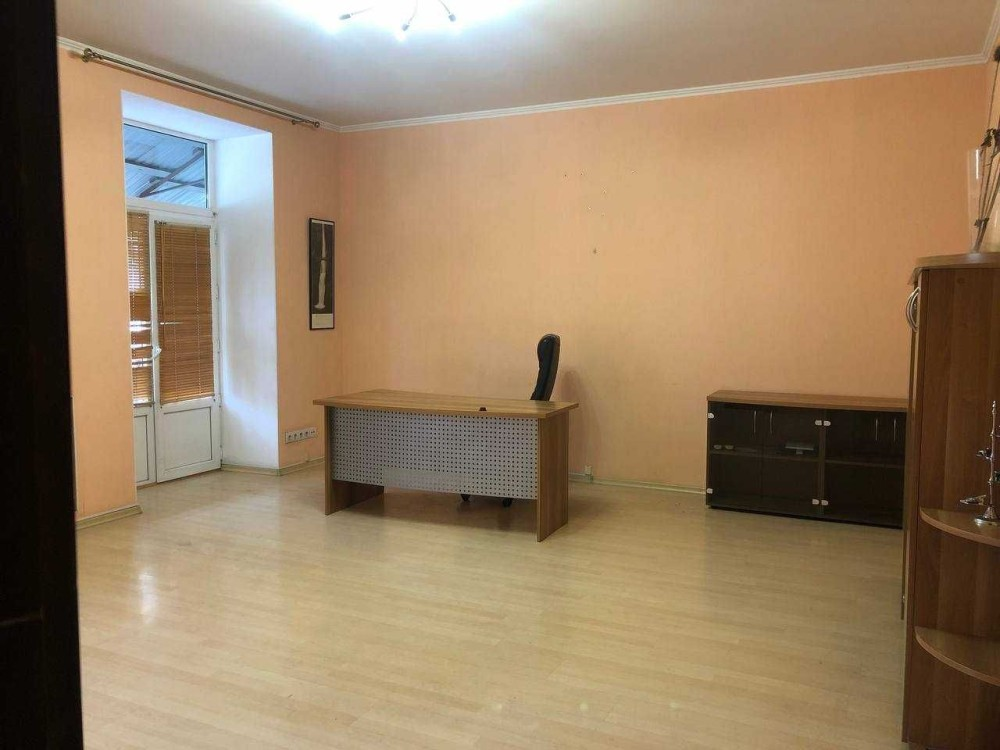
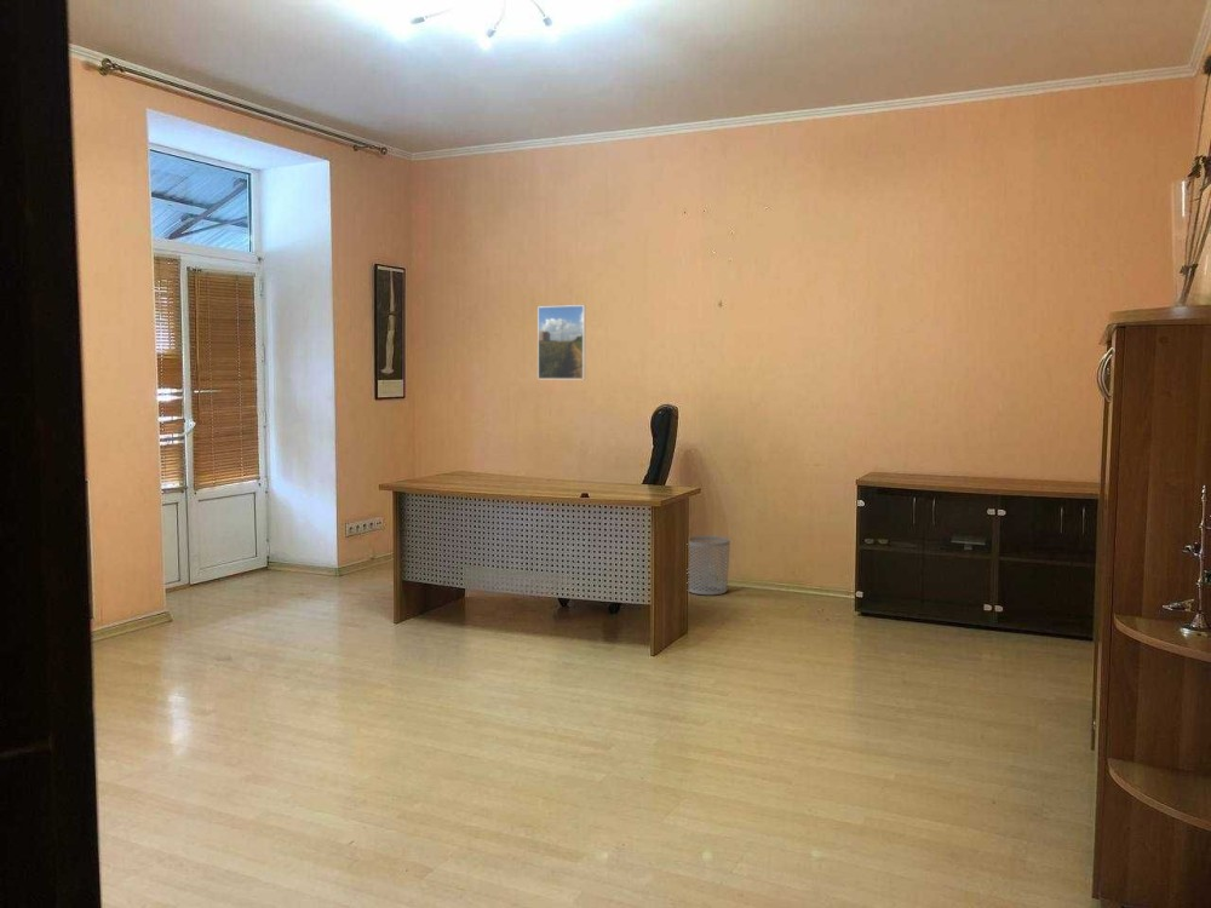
+ waste bin [688,535,731,596]
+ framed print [536,304,586,380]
